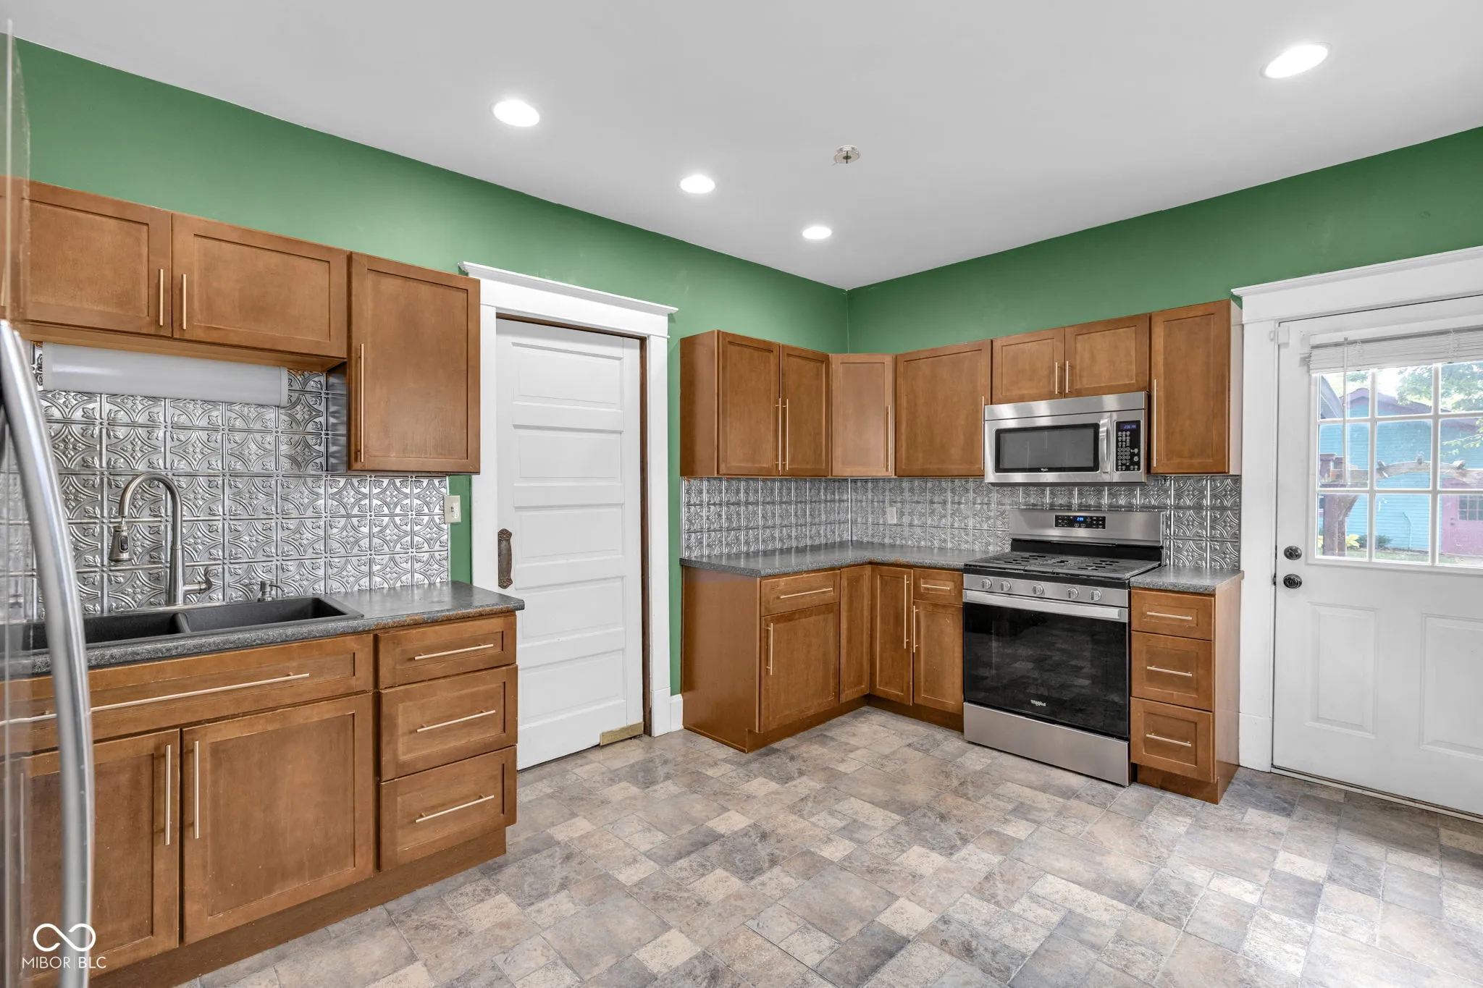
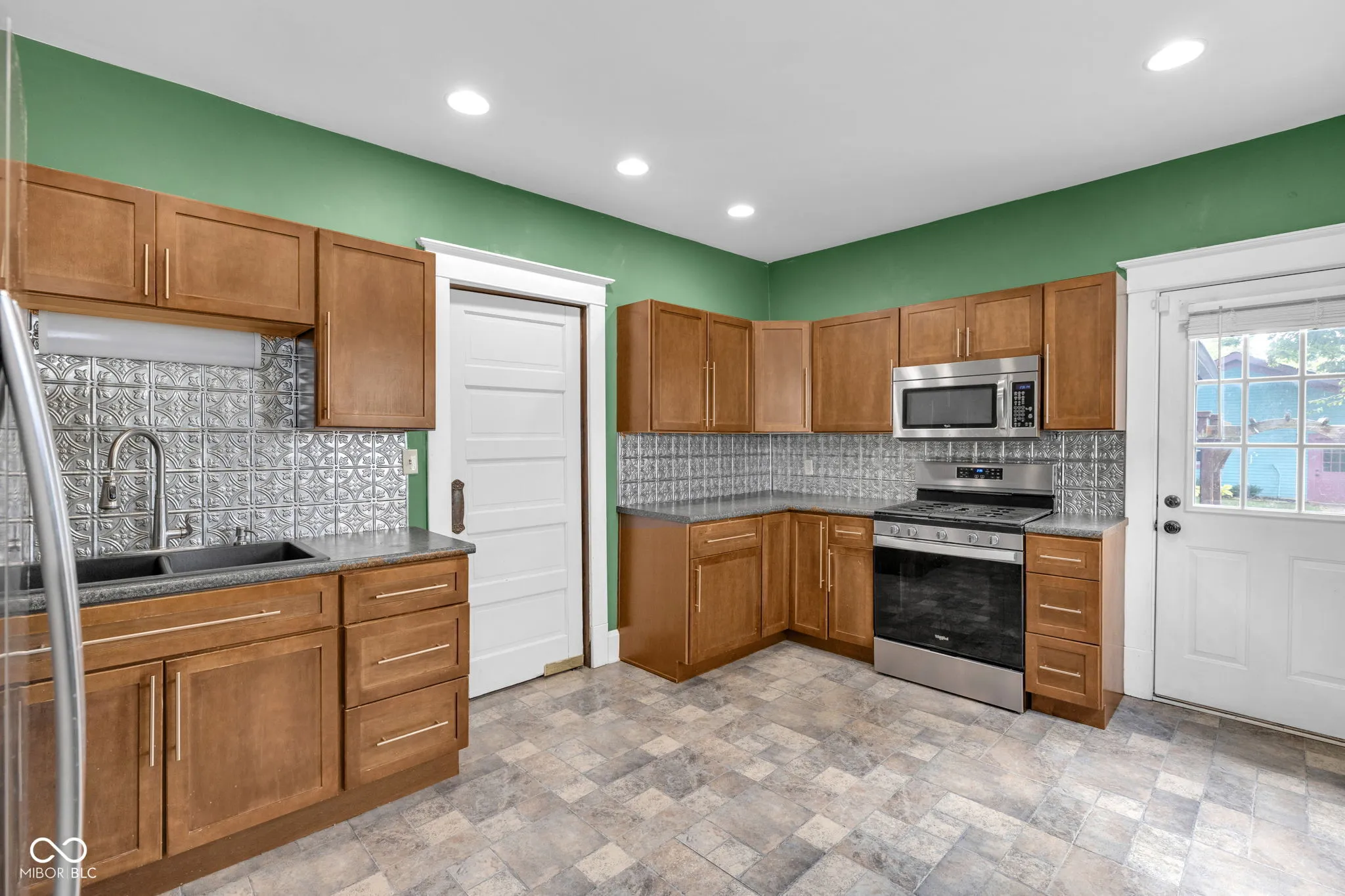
- smoke detector [832,144,862,165]
